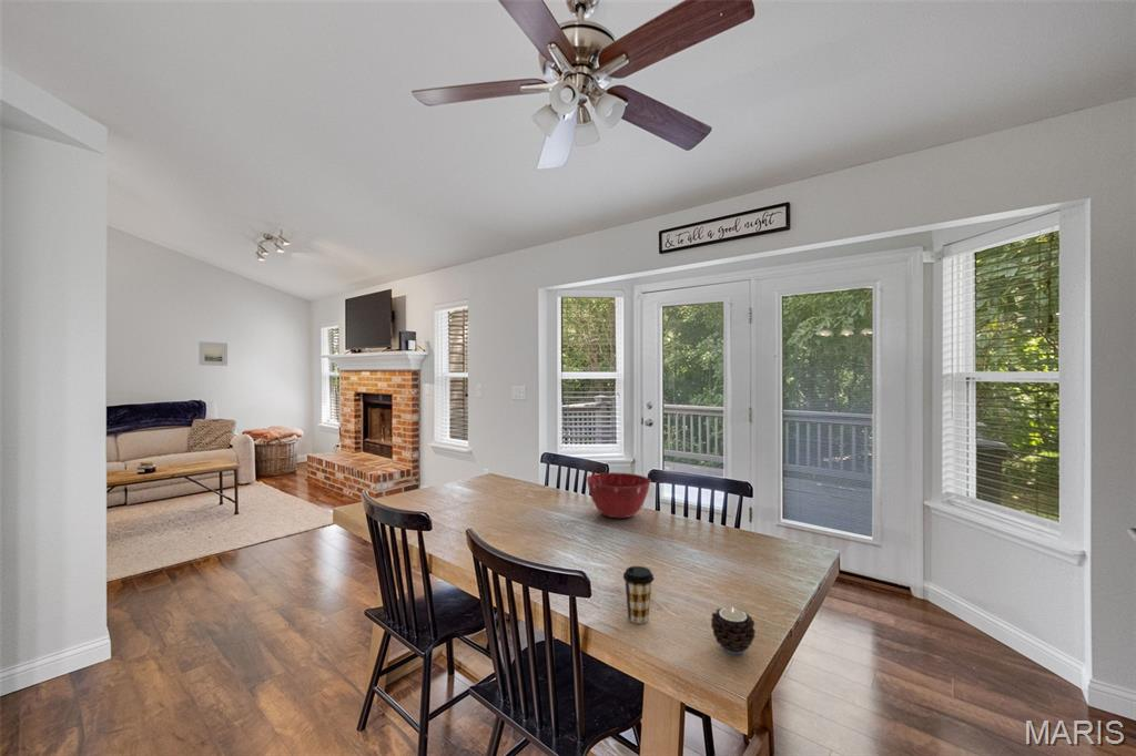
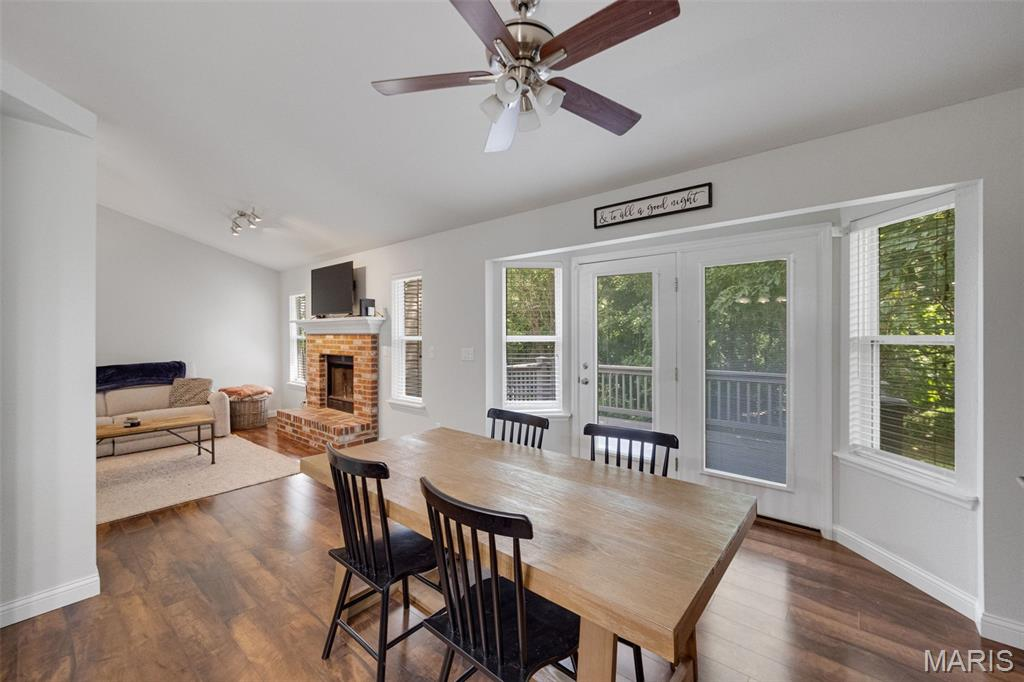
- coffee cup [622,565,655,624]
- candle [710,605,757,655]
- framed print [197,340,229,367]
- mixing bowl [586,471,652,519]
